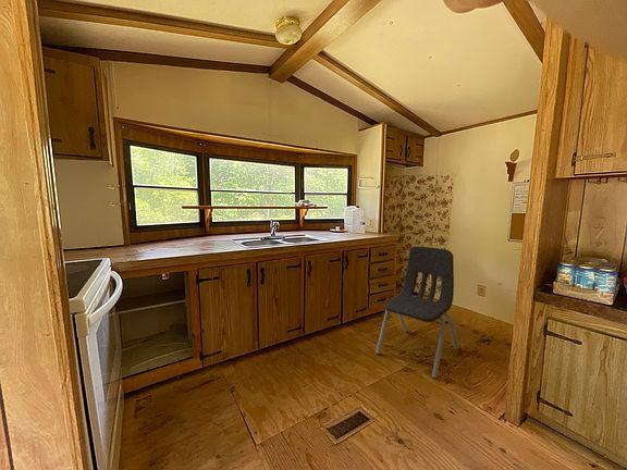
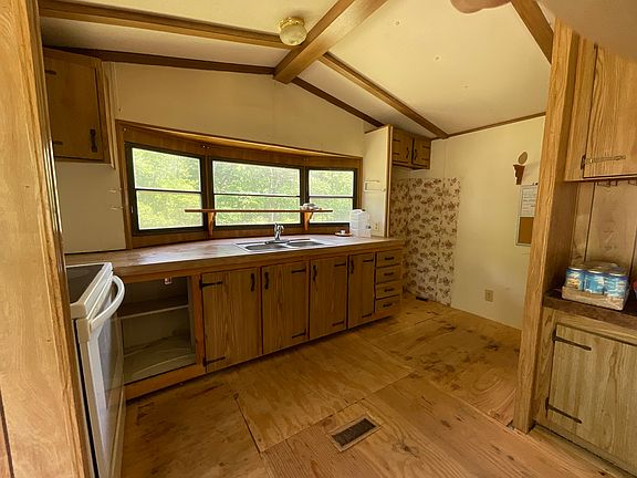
- dining chair [374,245,459,379]
